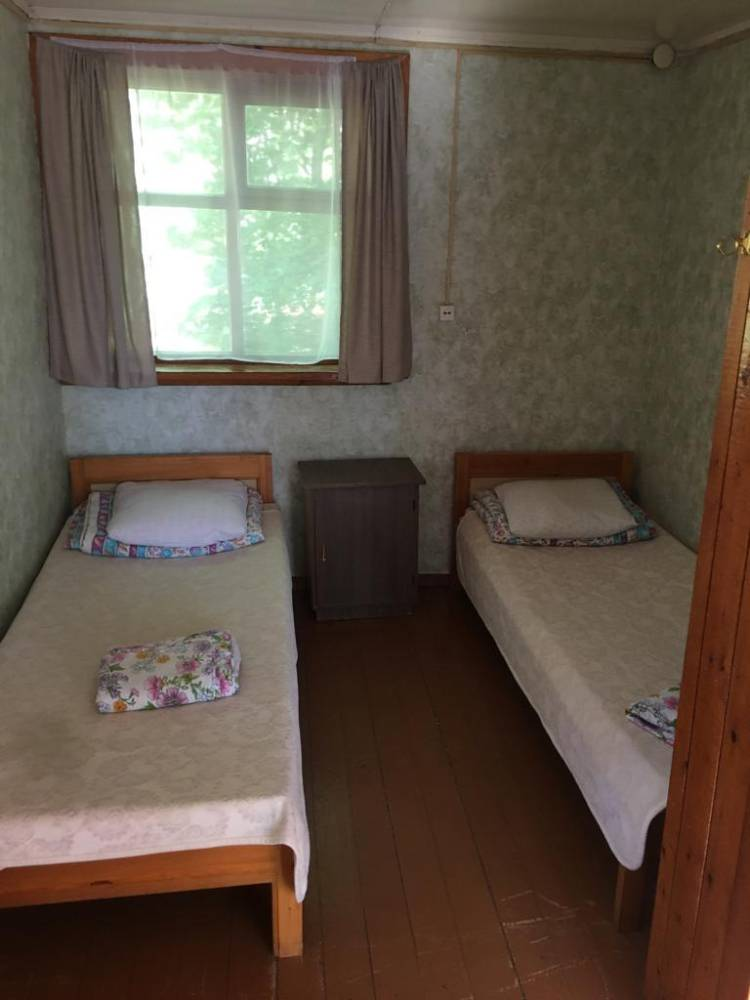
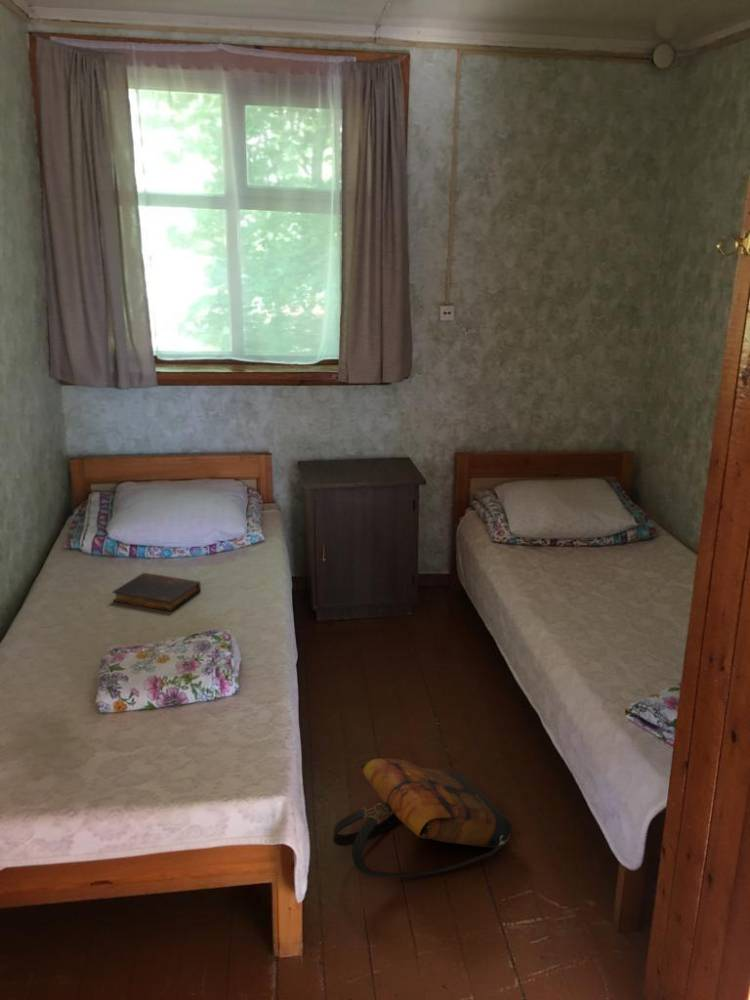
+ backpack [332,758,513,879]
+ book [111,572,202,612]
